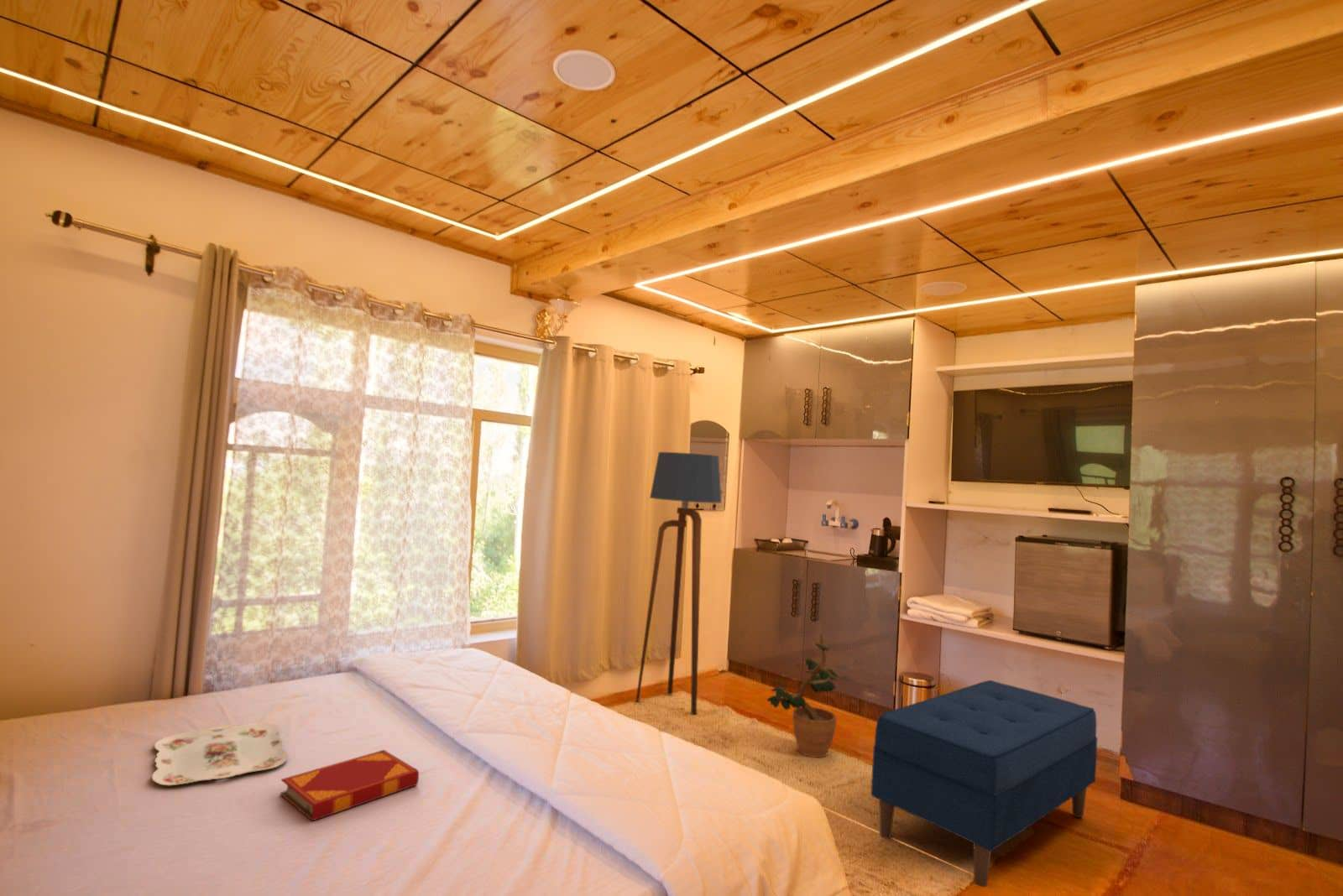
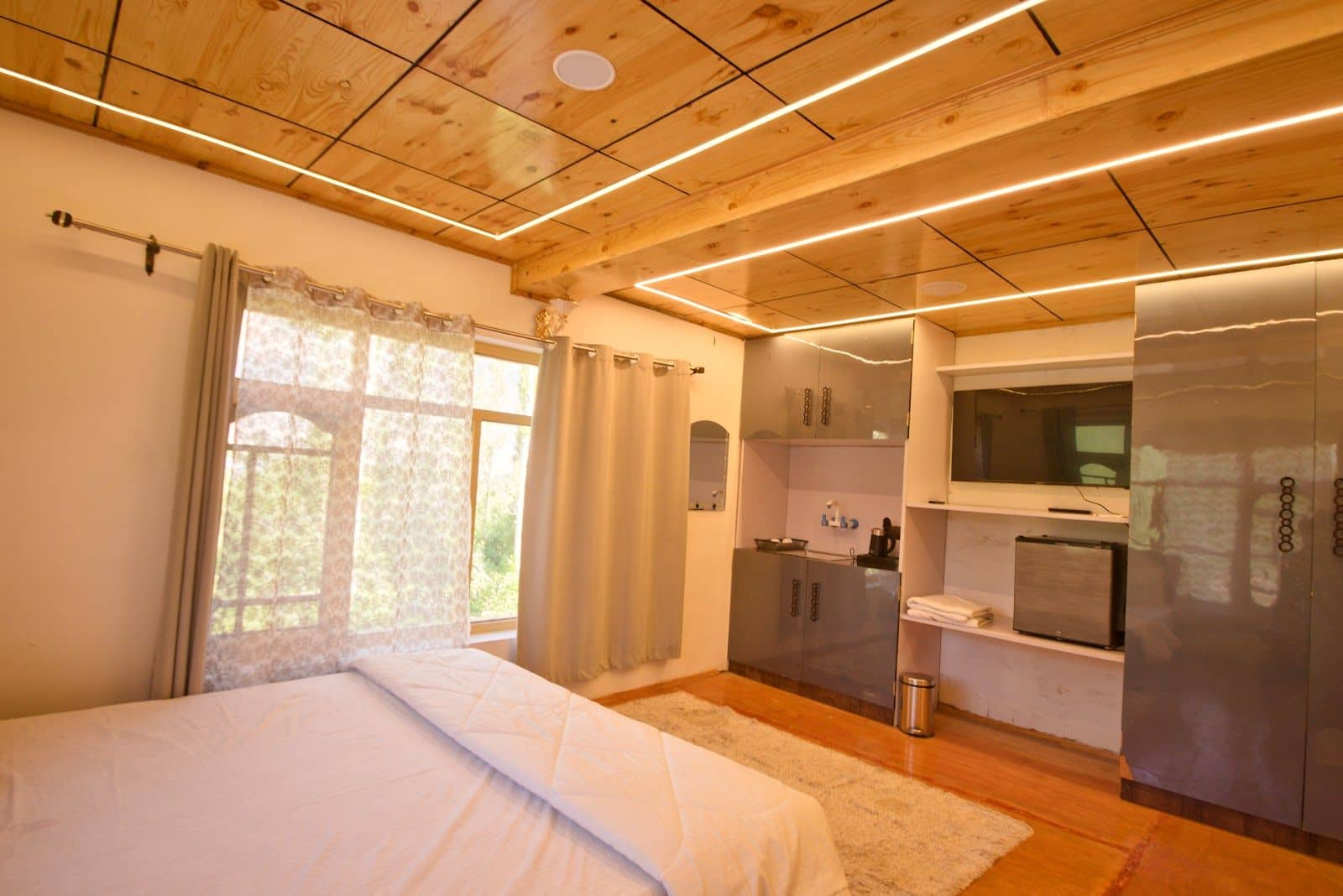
- hardback book [280,749,420,822]
- potted plant [766,633,840,758]
- bench [870,680,1098,888]
- serving tray [151,722,290,787]
- floor lamp [635,451,723,716]
